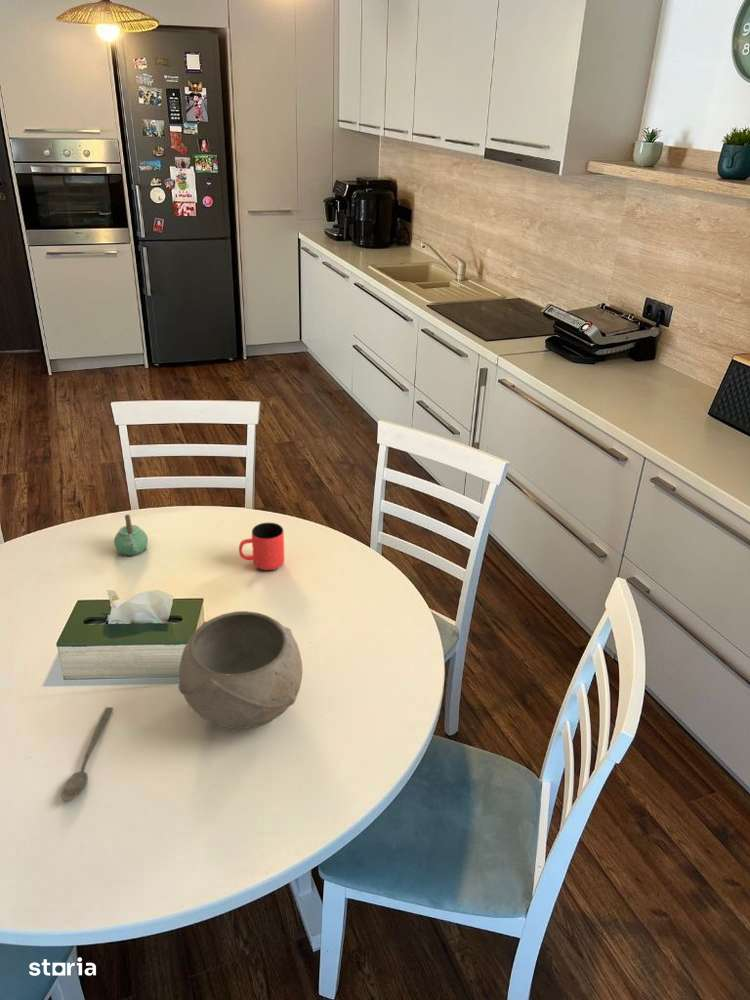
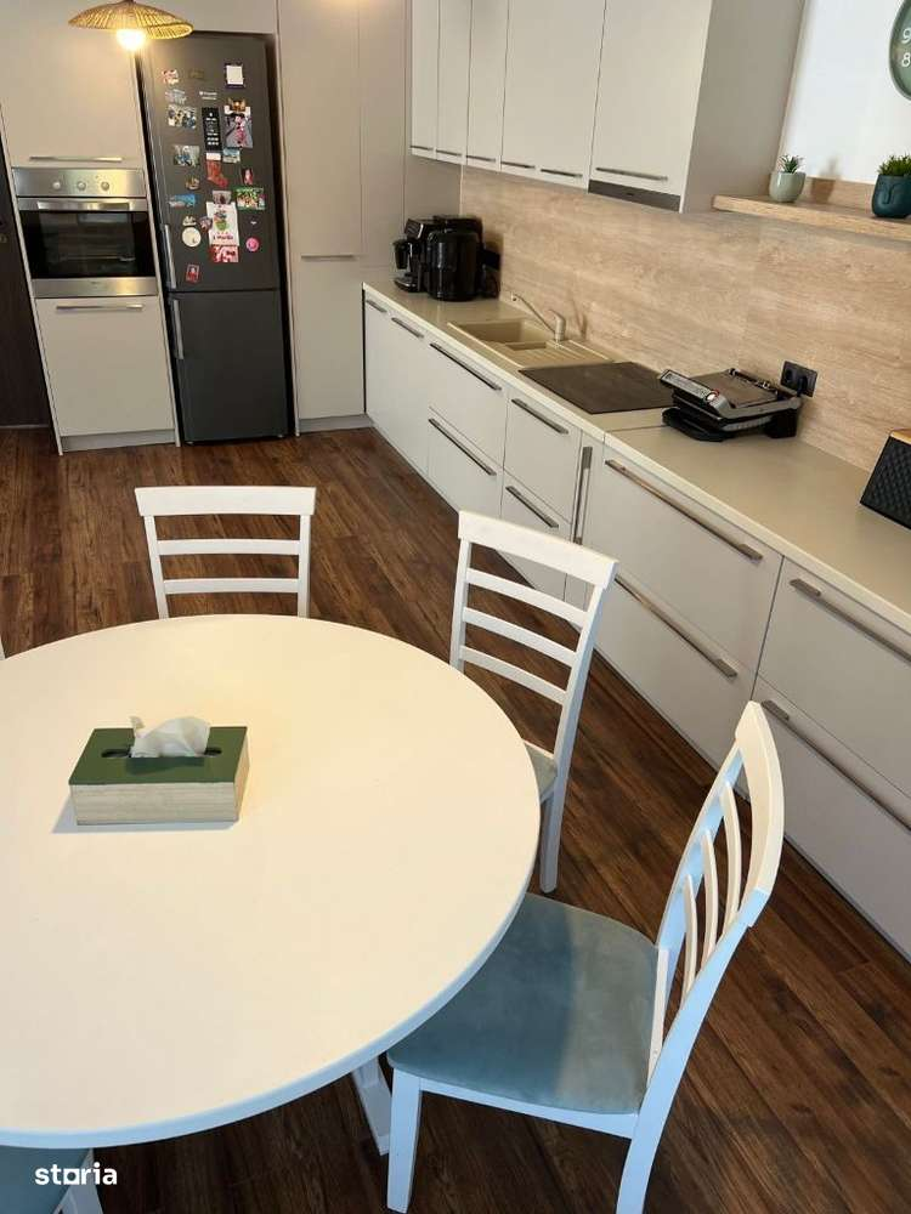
- spoon [61,706,114,802]
- cup [238,522,285,571]
- bowl [178,610,304,730]
- teapot [113,513,149,558]
